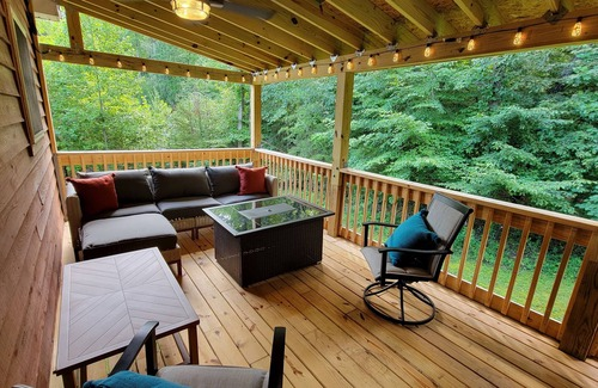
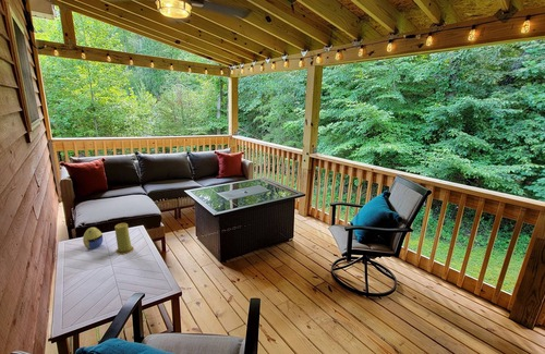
+ candle [113,222,135,255]
+ decorative egg [82,227,104,249]
